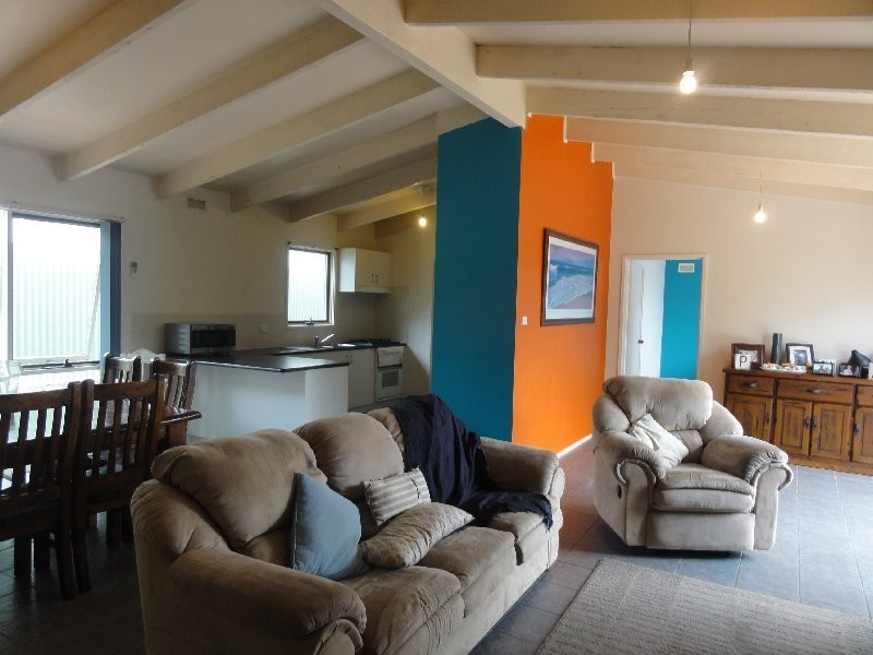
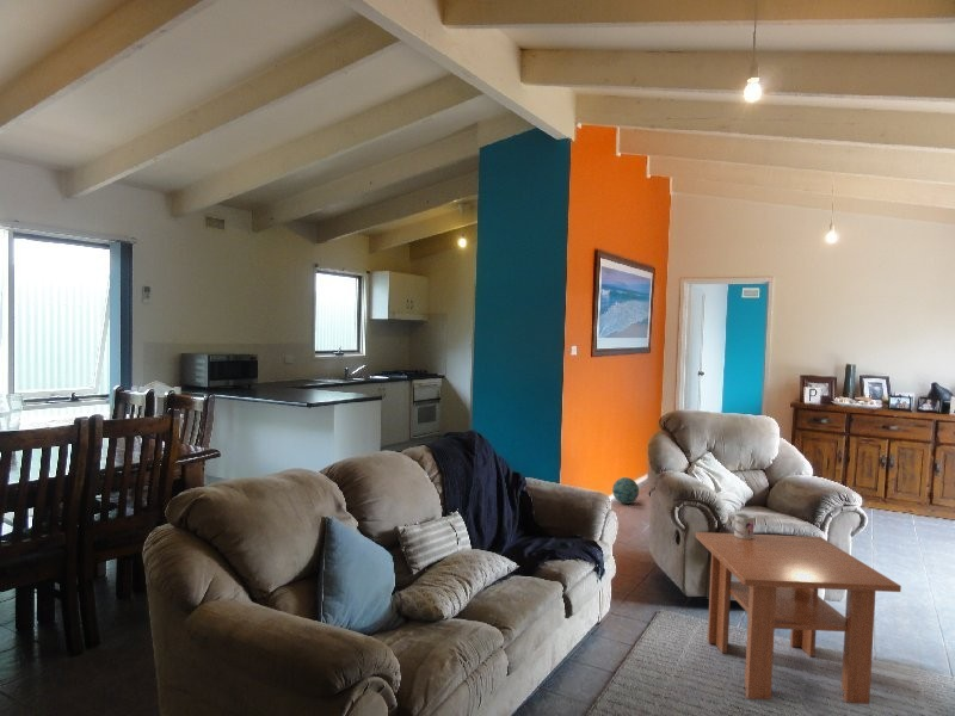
+ mug [731,512,756,539]
+ ball [611,476,640,505]
+ coffee table [695,531,902,705]
